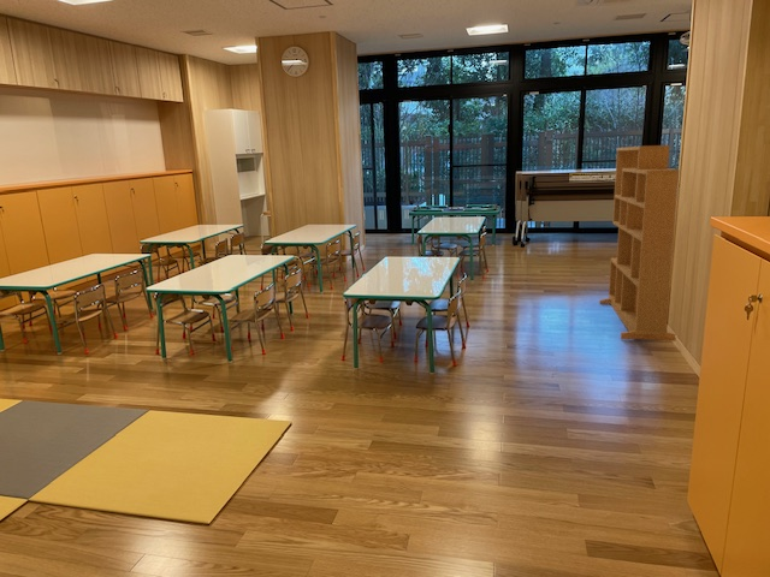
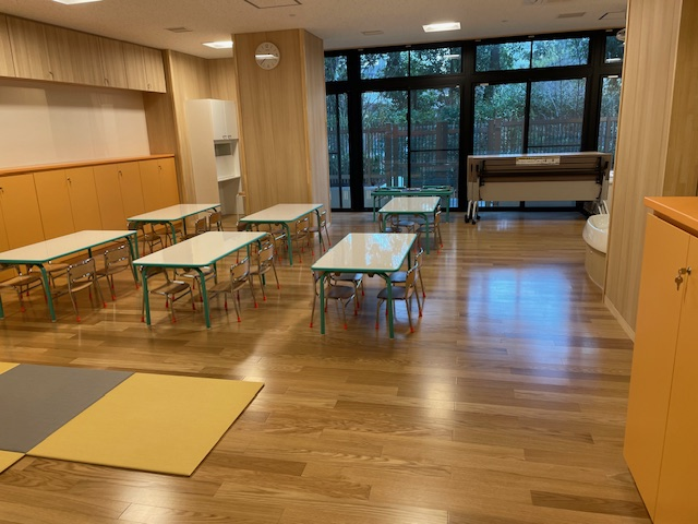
- bookshelf [598,144,680,343]
